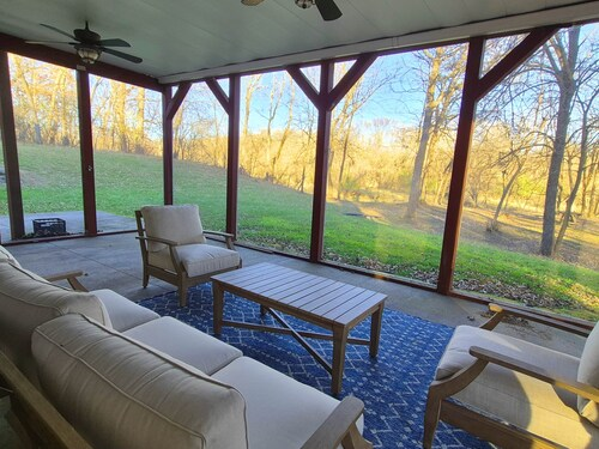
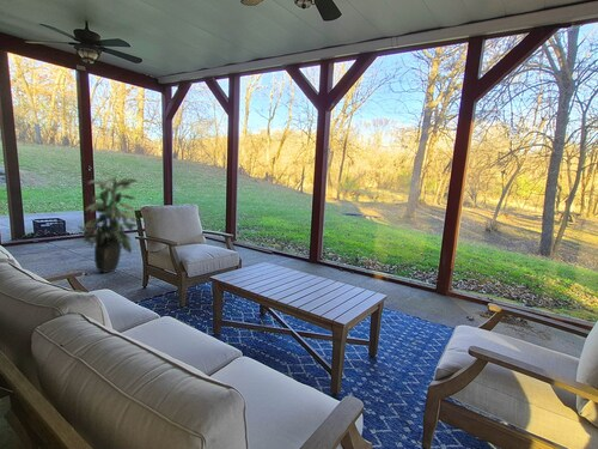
+ indoor plant [78,171,141,274]
